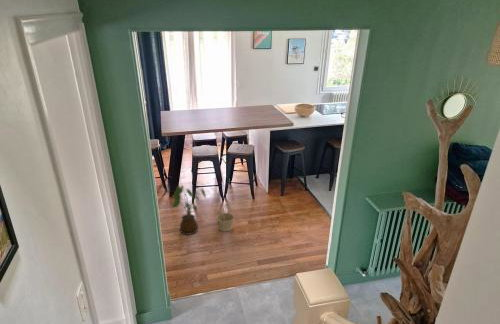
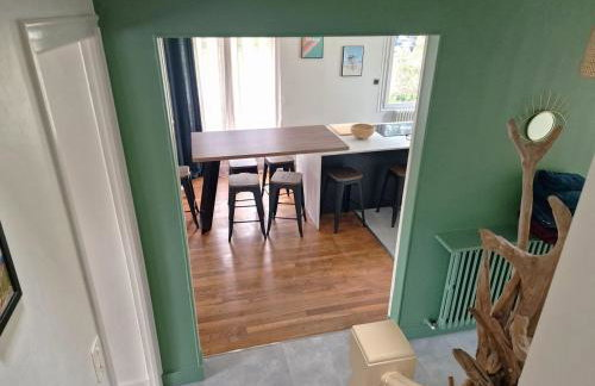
- house plant [161,184,207,236]
- basket [215,202,235,232]
